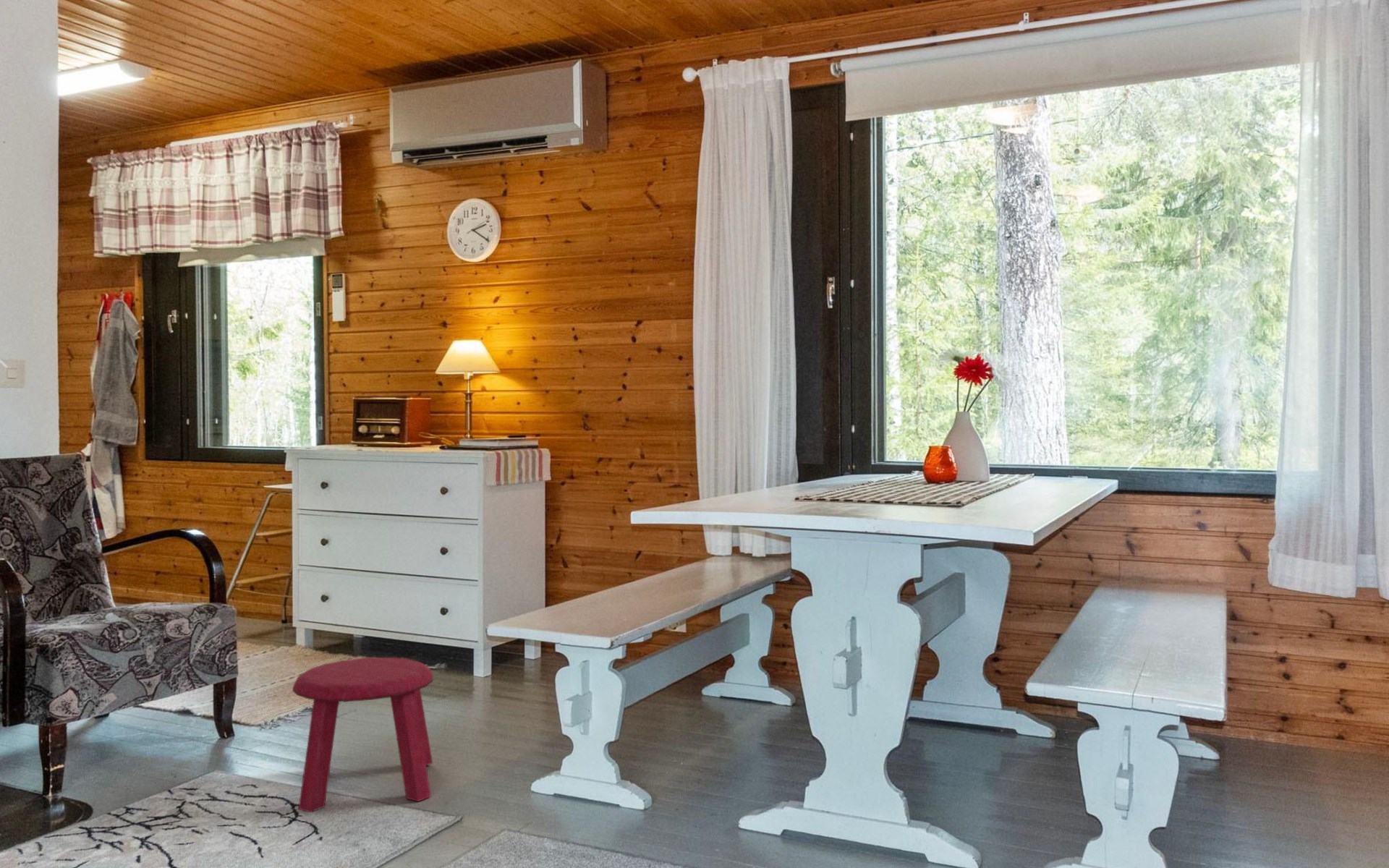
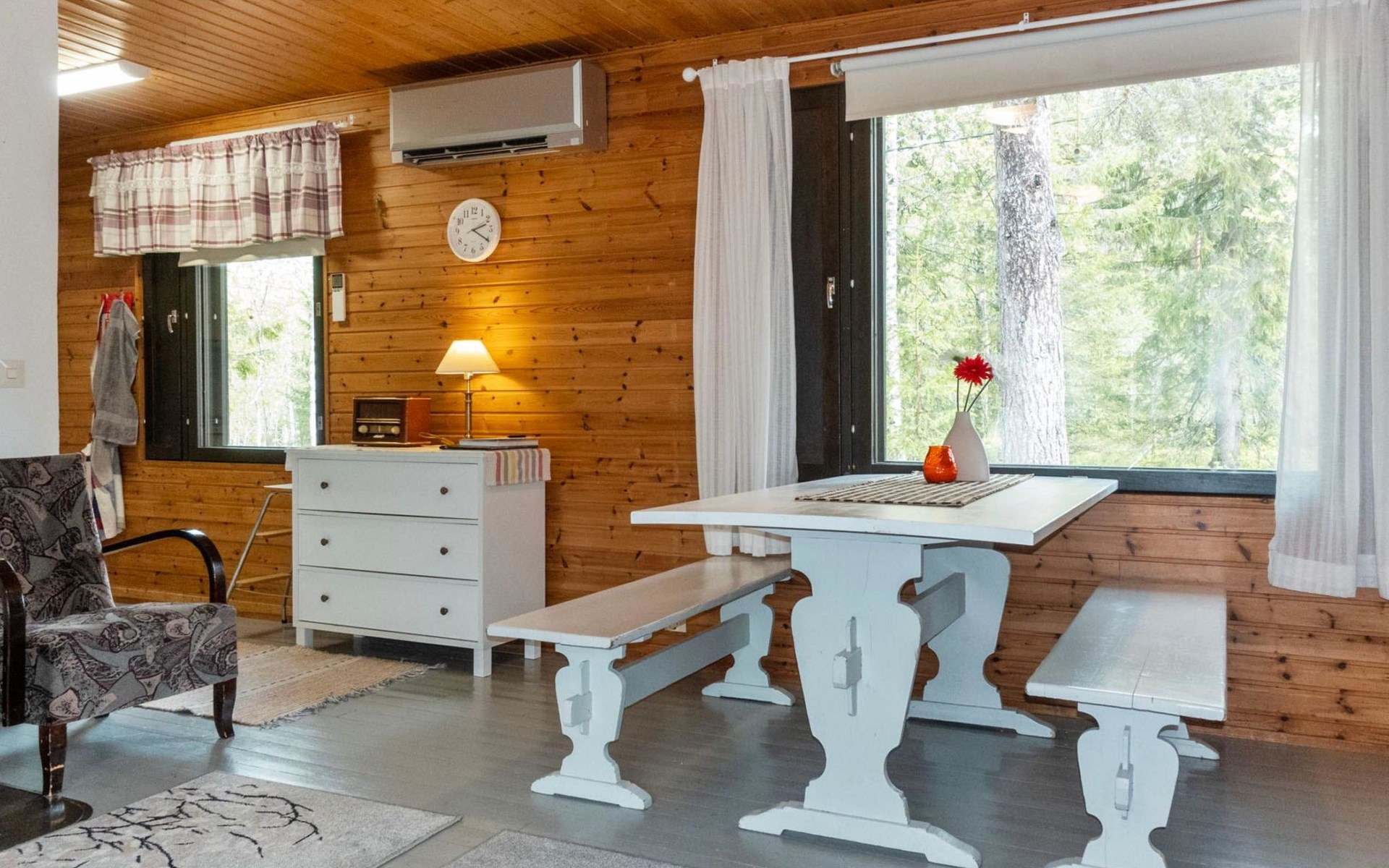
- stool [292,657,434,813]
